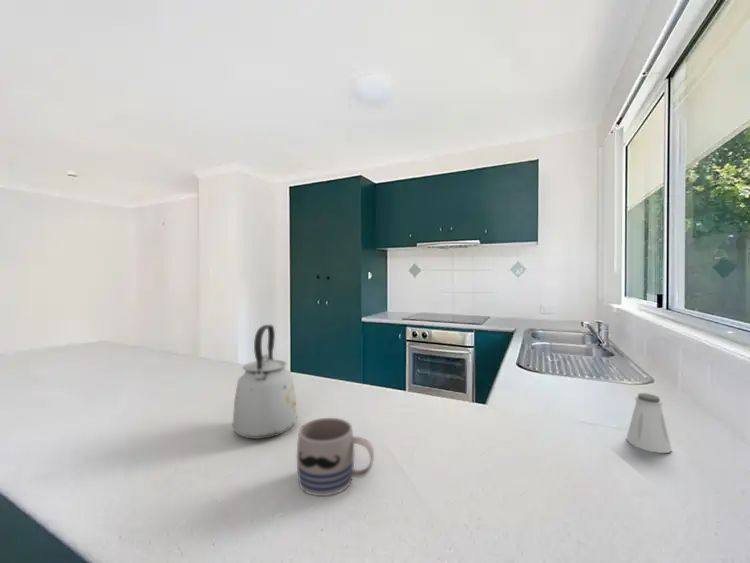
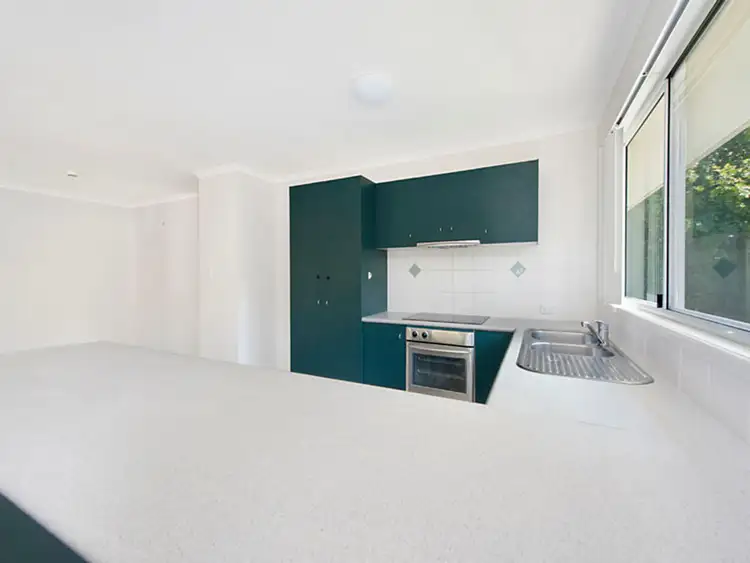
- saltshaker [625,392,673,454]
- mug [296,417,375,497]
- kettle [232,324,298,440]
